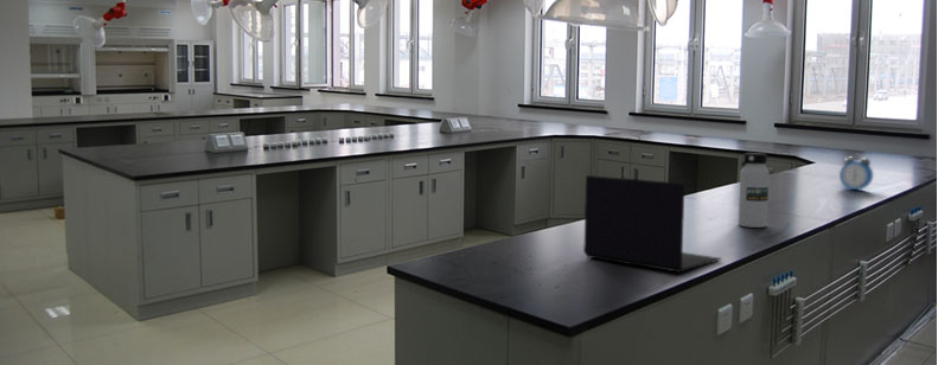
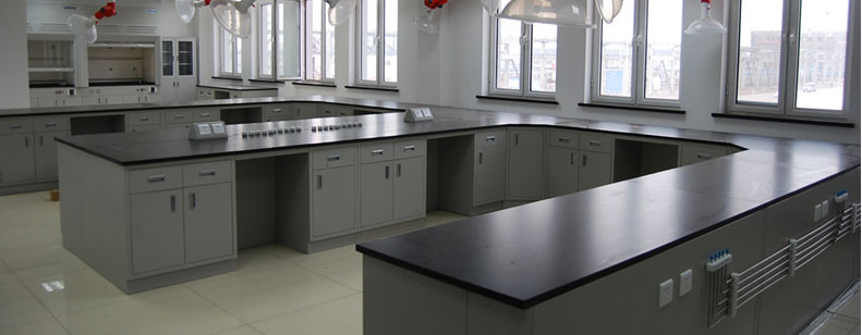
- laptop [582,174,723,274]
- alarm clock [838,156,874,192]
- water bottle [738,152,771,229]
